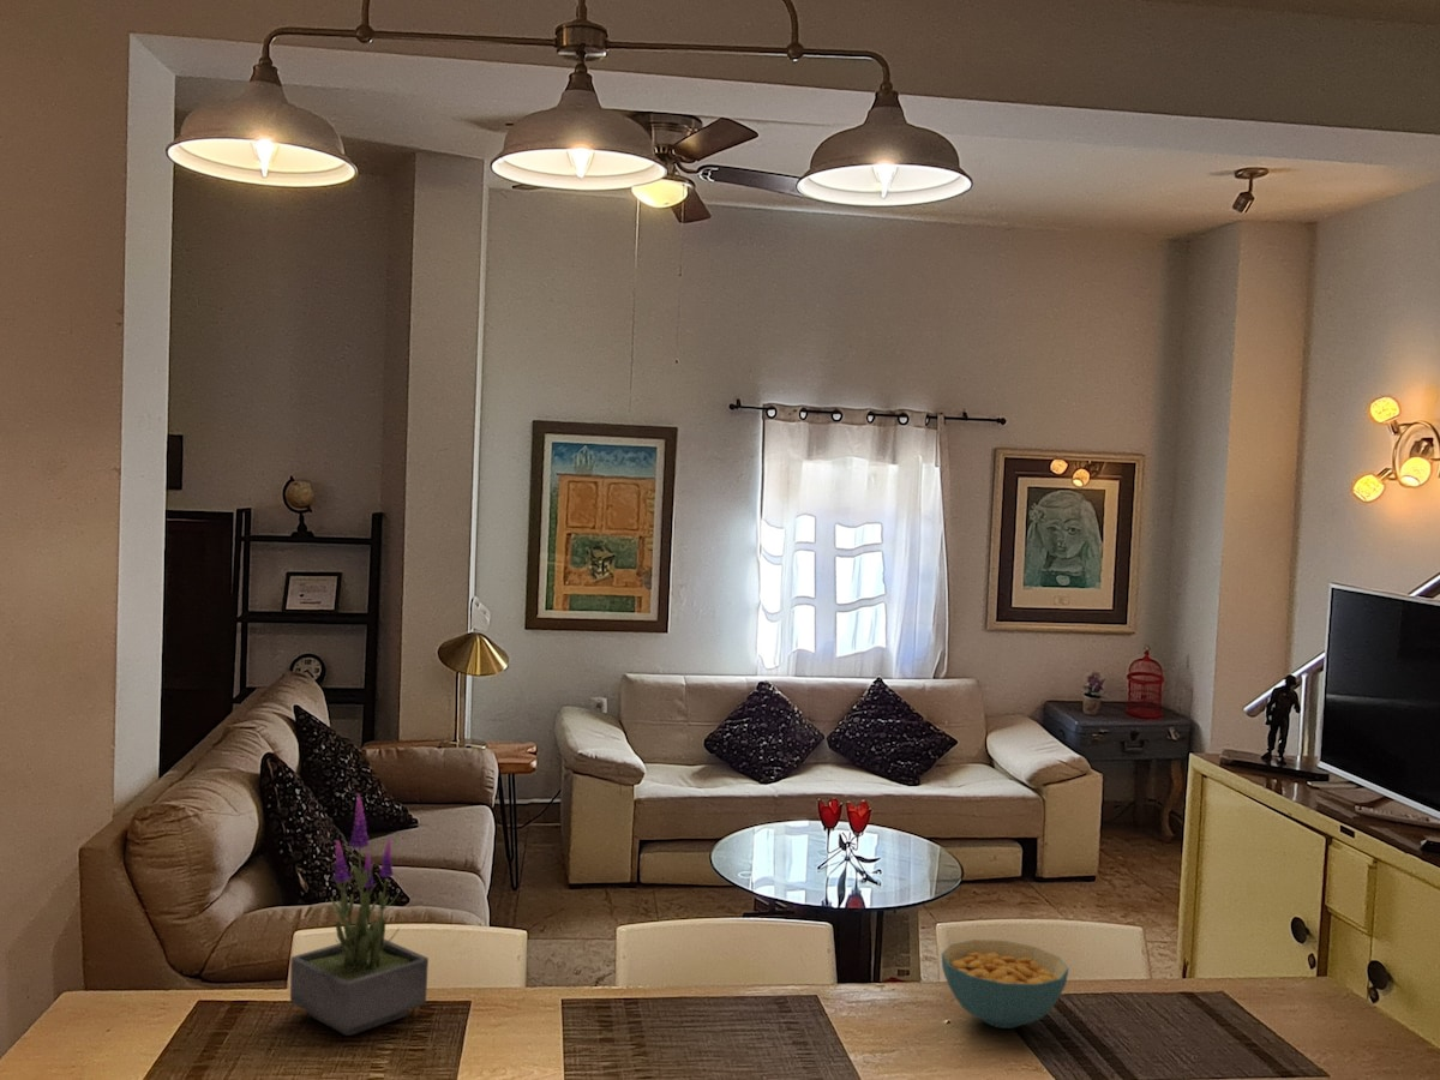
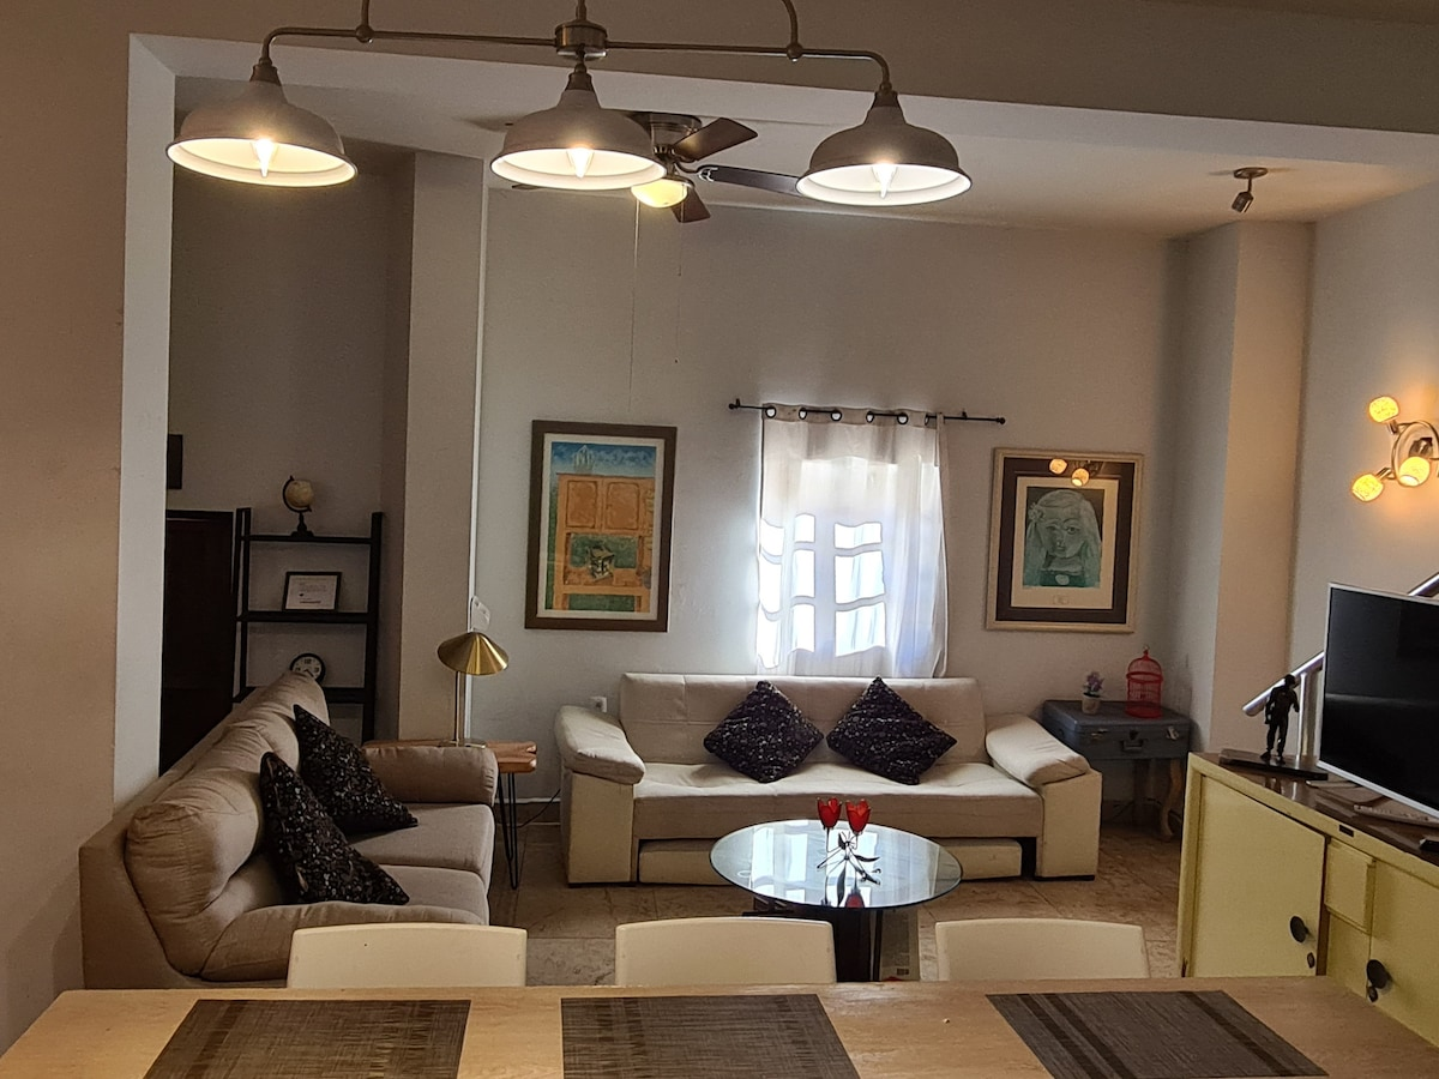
- cereal bowl [941,938,1070,1030]
- potted plant [289,793,430,1037]
